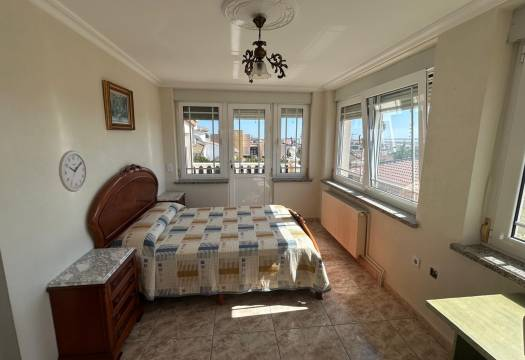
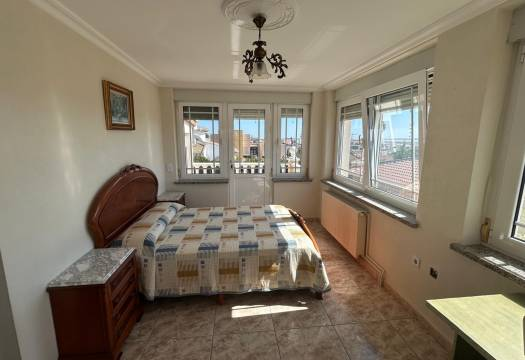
- wall clock [58,149,88,193]
